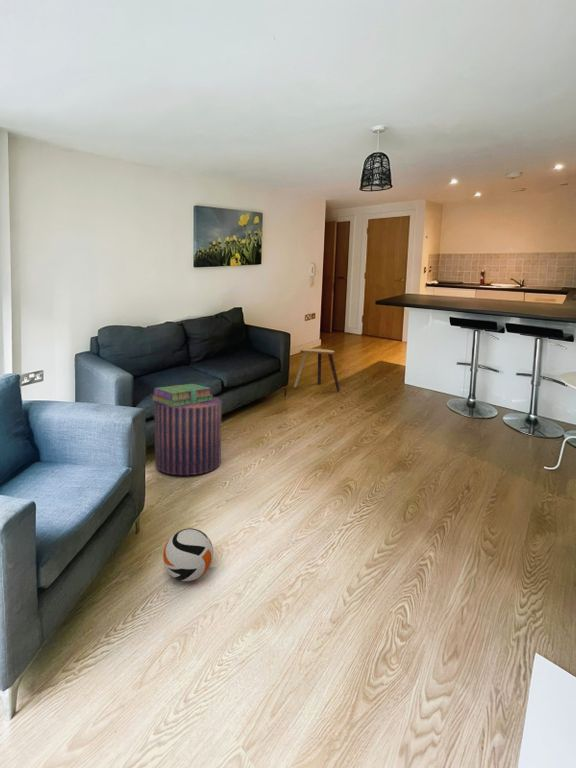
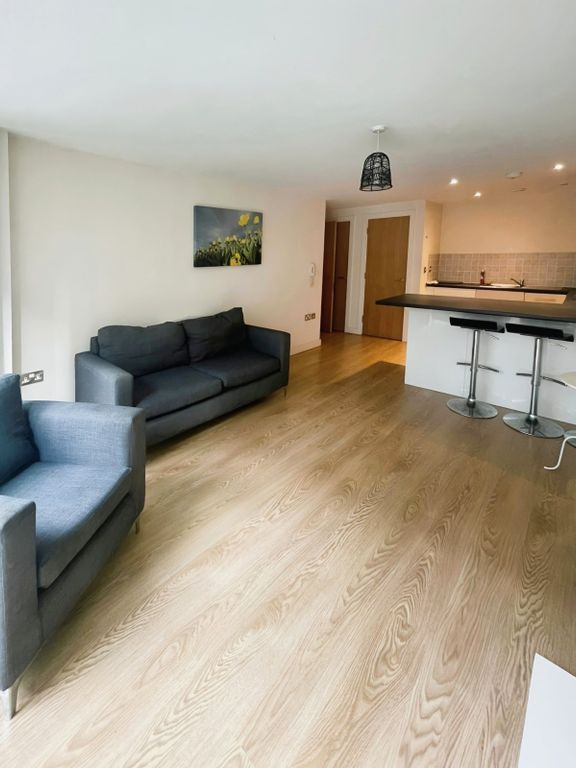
- ball [162,527,214,582]
- stack of books [151,383,214,407]
- stool [293,348,341,392]
- pouf [153,396,222,476]
